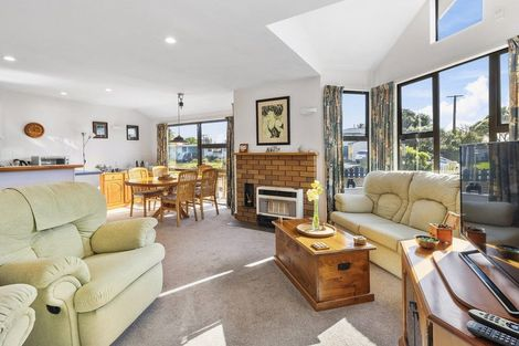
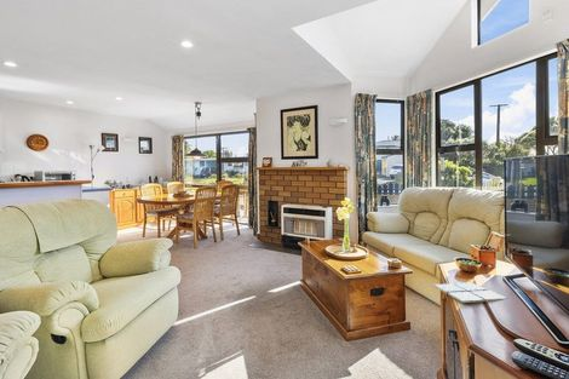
+ drink coaster [432,281,507,304]
